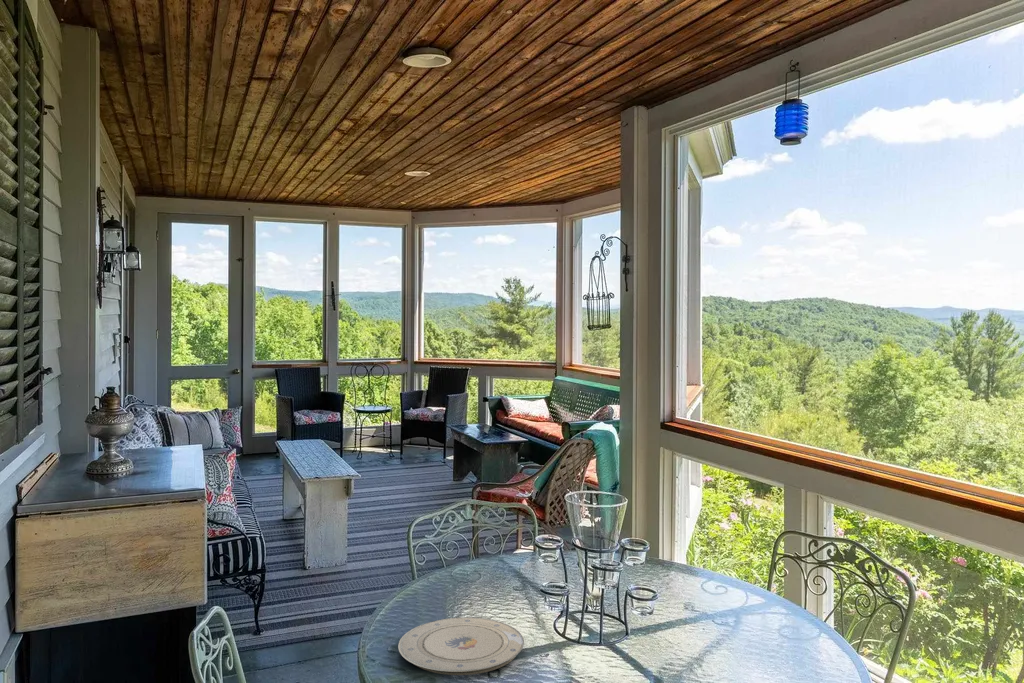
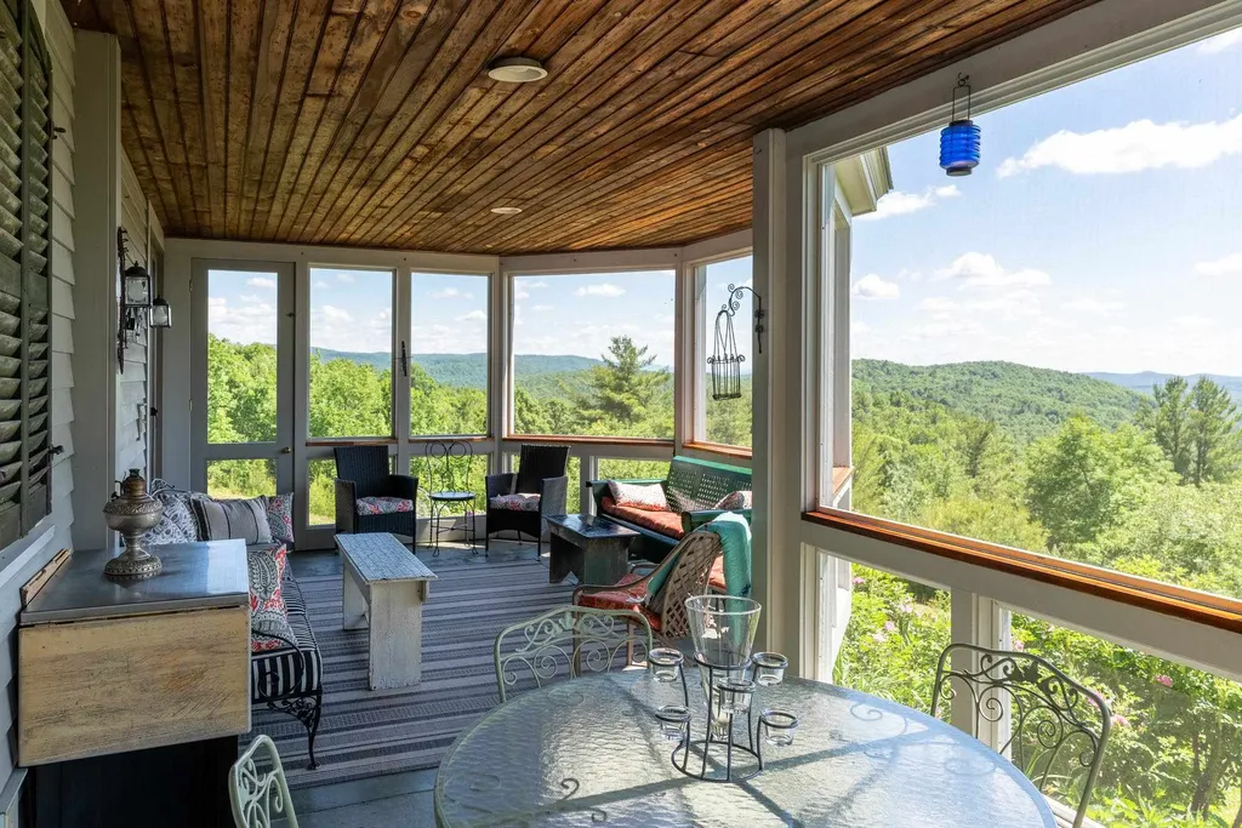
- plate [397,616,525,676]
